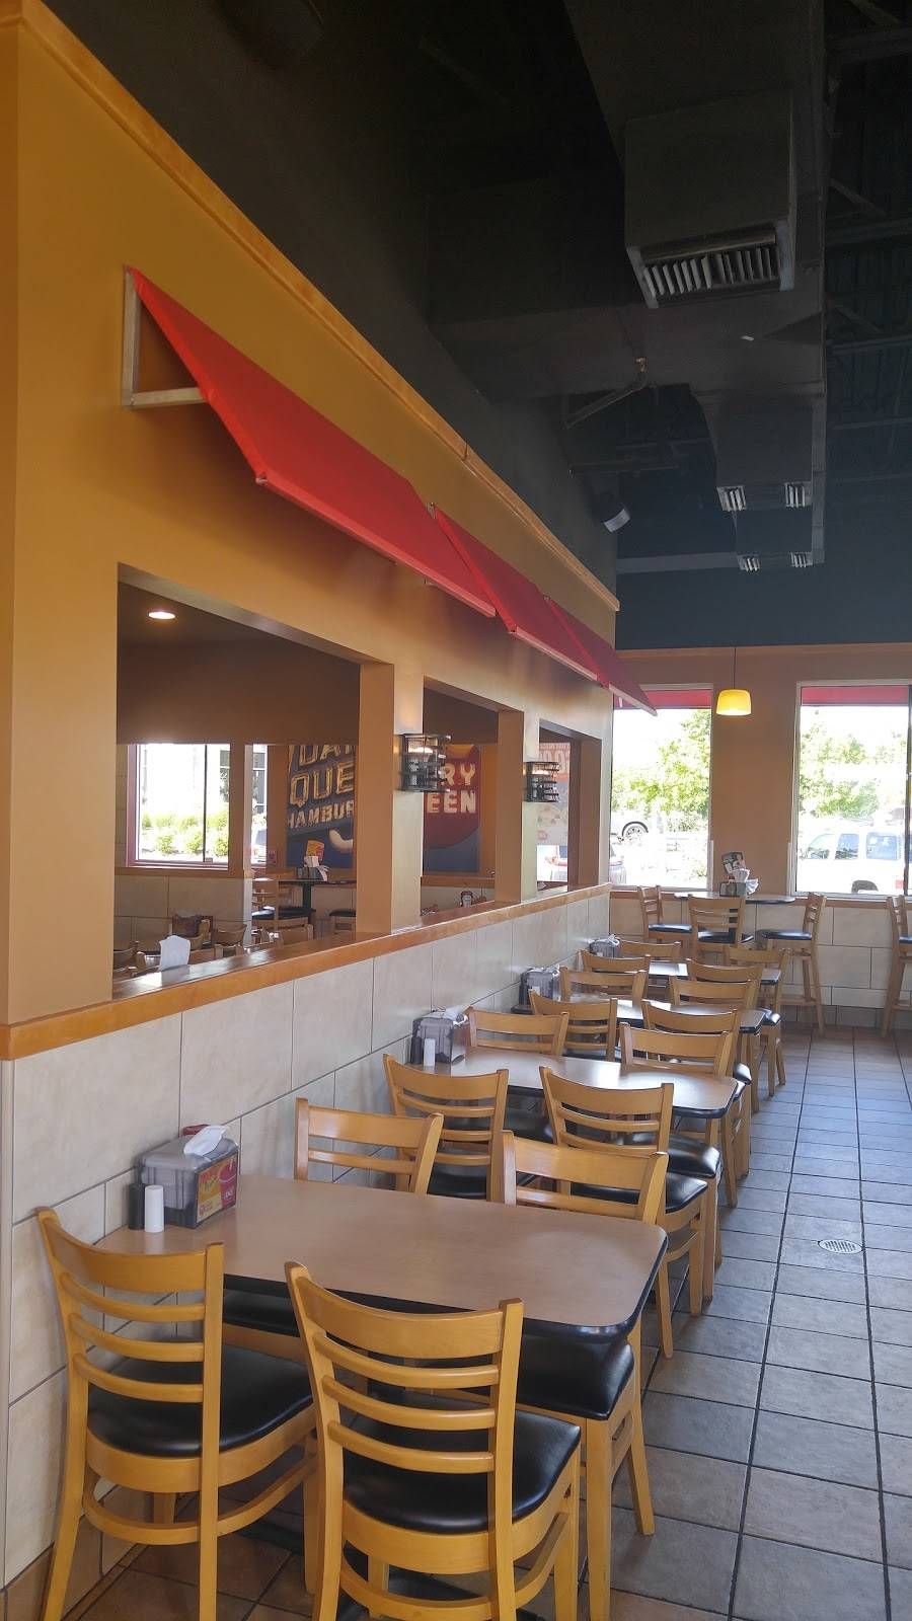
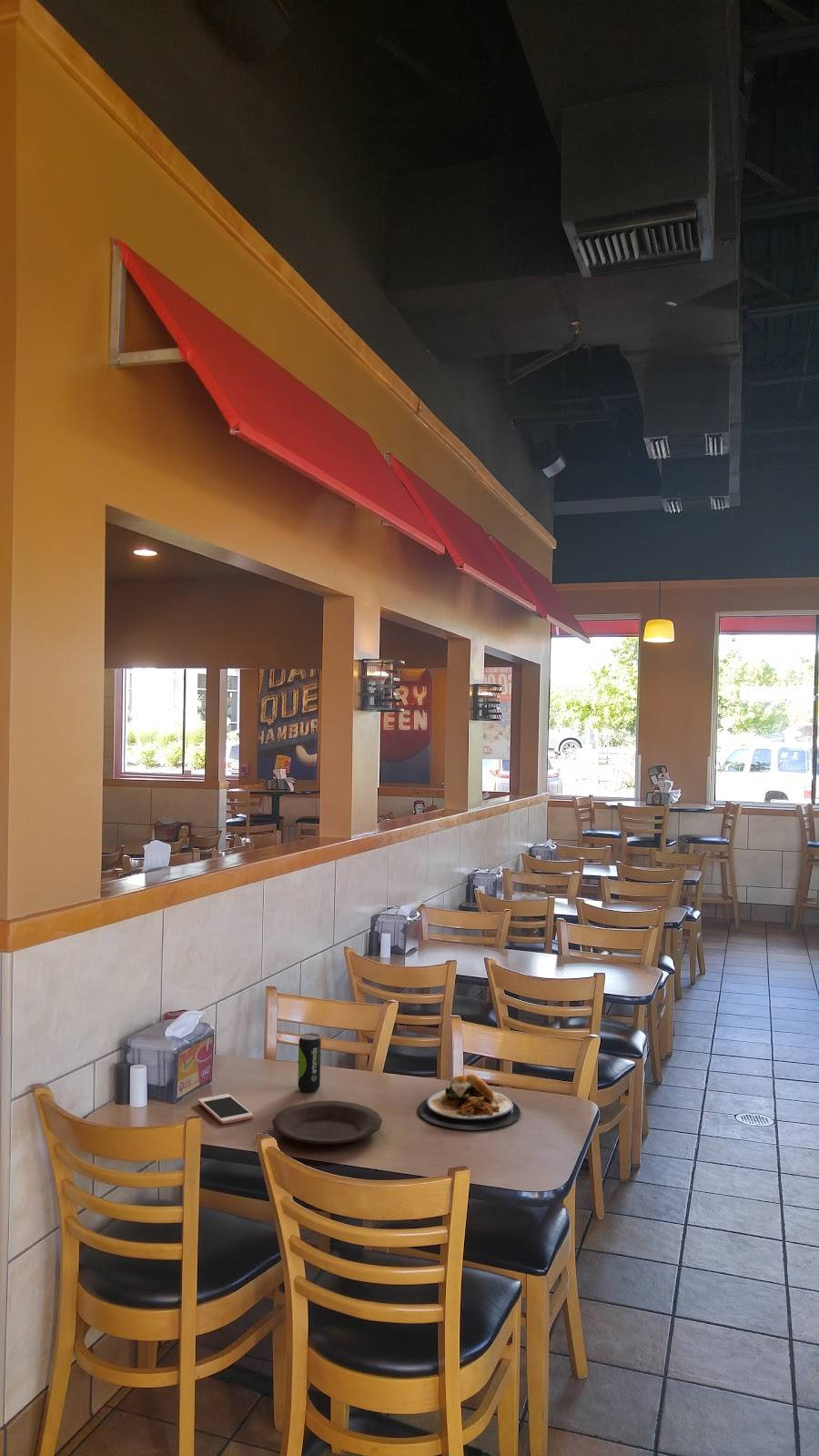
+ cell phone [197,1093,254,1125]
+ plate [418,1073,521,1131]
+ plate [271,1100,383,1145]
+ beverage can [298,1032,322,1093]
